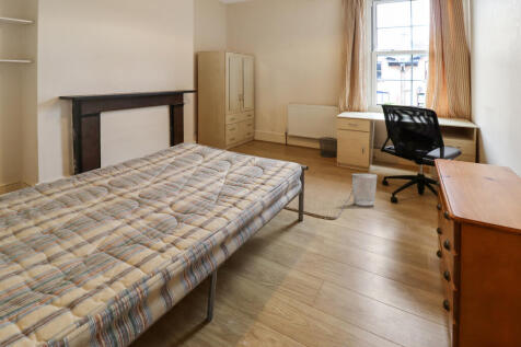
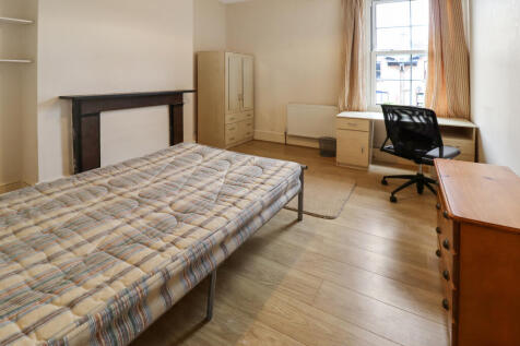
- wastebasket [350,173,379,207]
